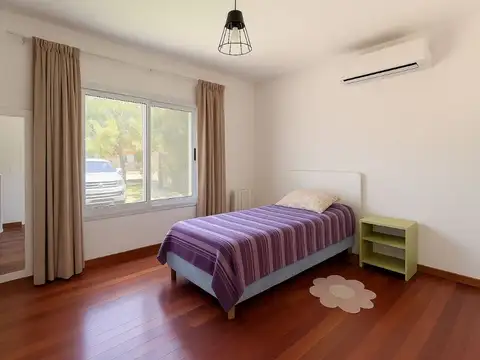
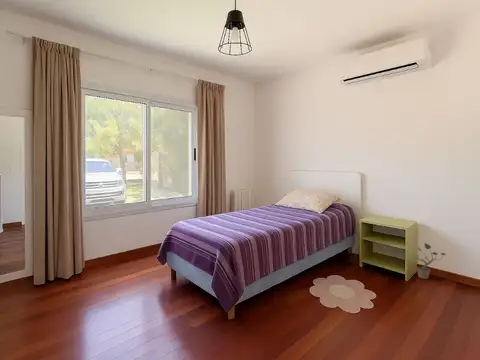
+ potted plant [413,242,447,280]
